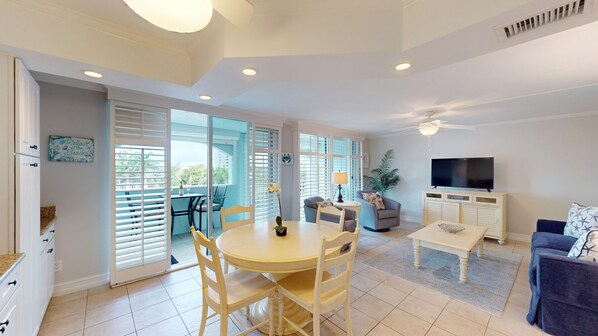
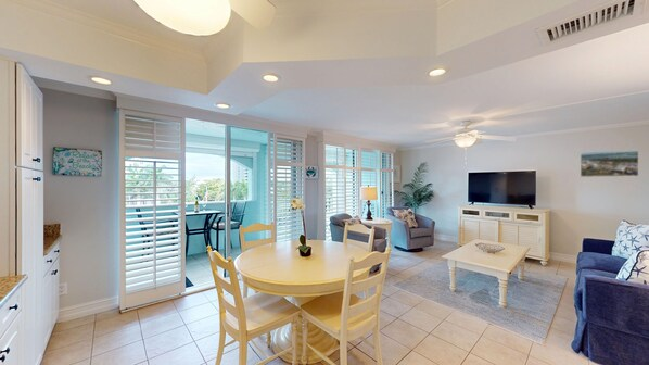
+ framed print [580,148,640,178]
